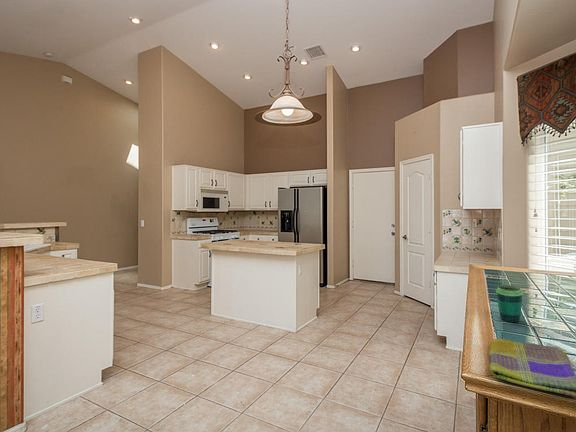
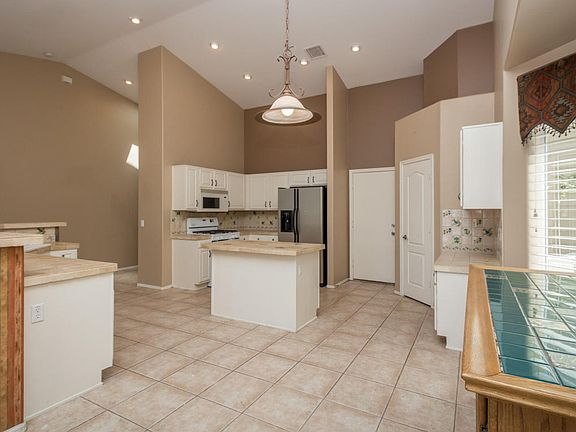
- dish towel [488,338,576,398]
- cup [495,284,524,323]
